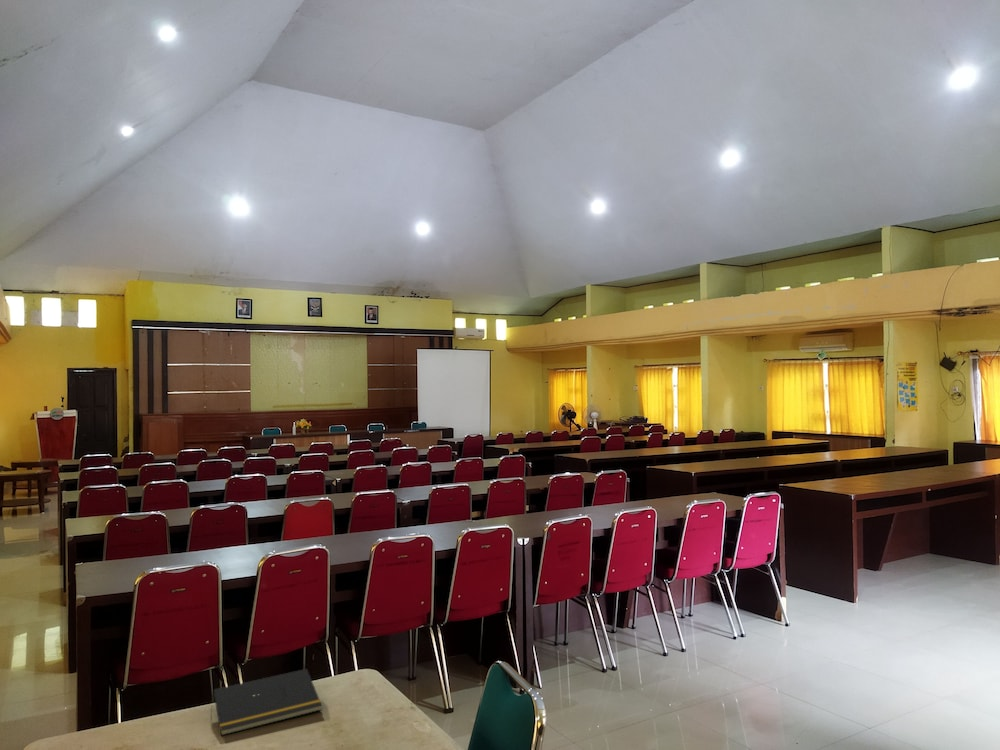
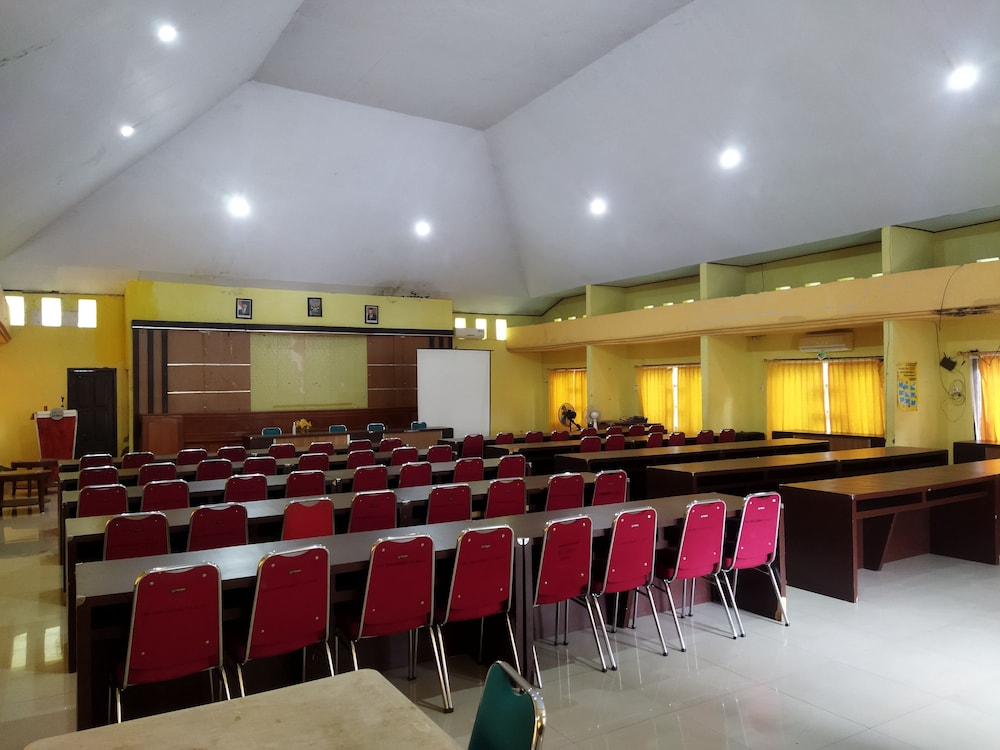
- notepad [210,668,323,737]
